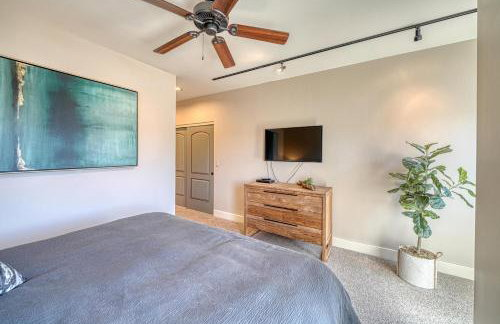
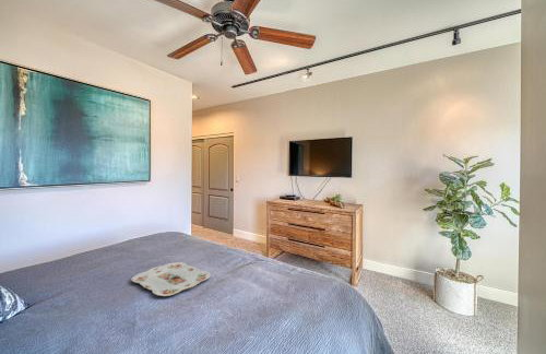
+ serving tray [130,261,212,297]
